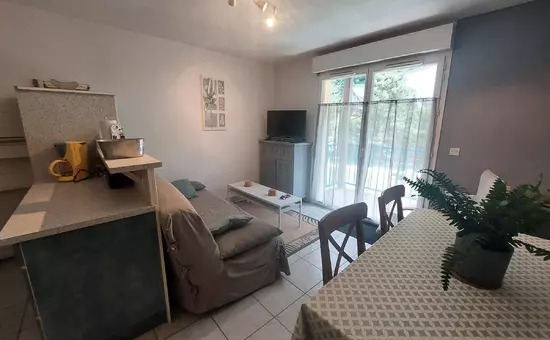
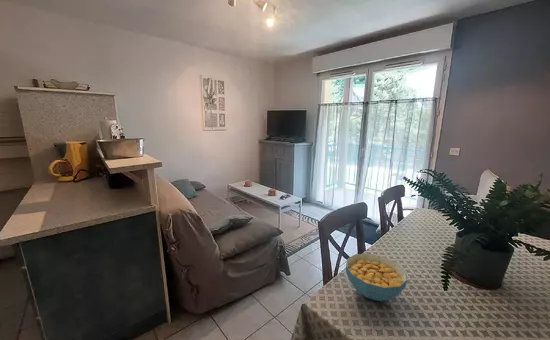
+ cereal bowl [345,253,408,302]
